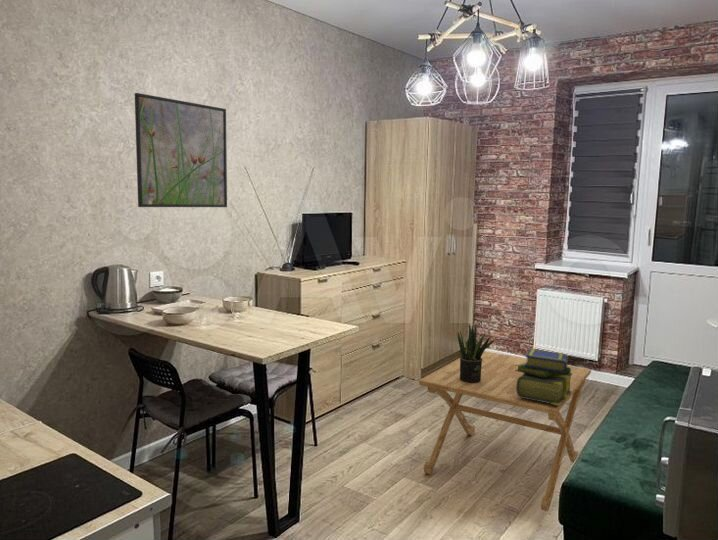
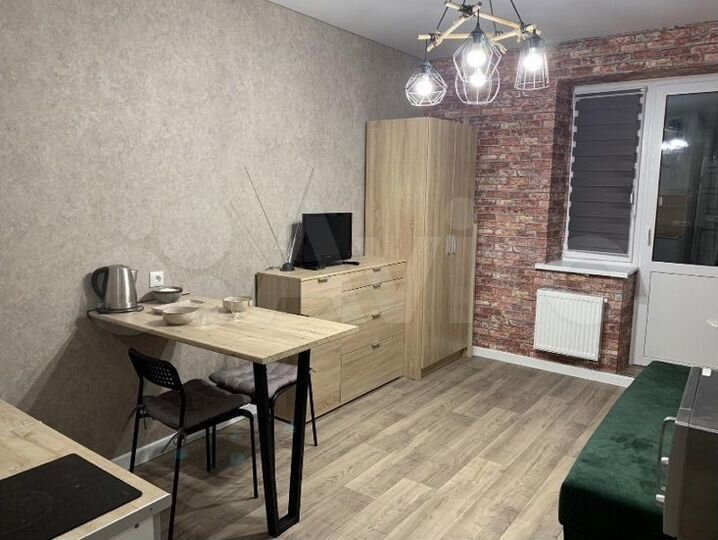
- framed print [134,92,228,208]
- side table [418,350,592,512]
- stack of books [515,348,573,405]
- potted plant [456,323,497,383]
